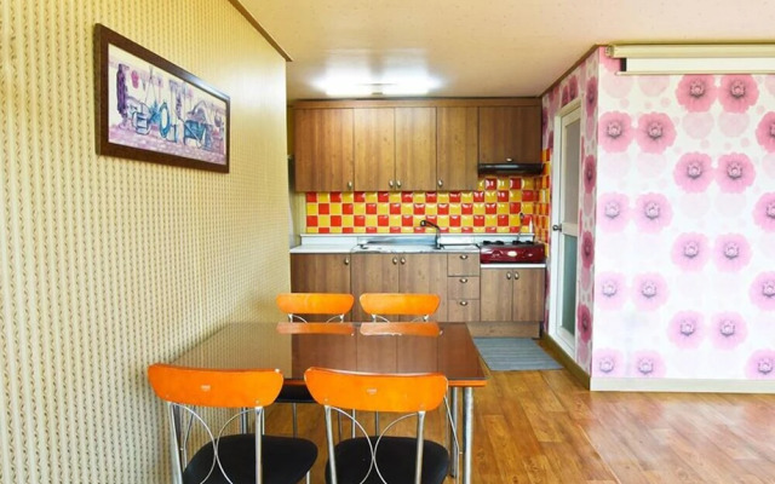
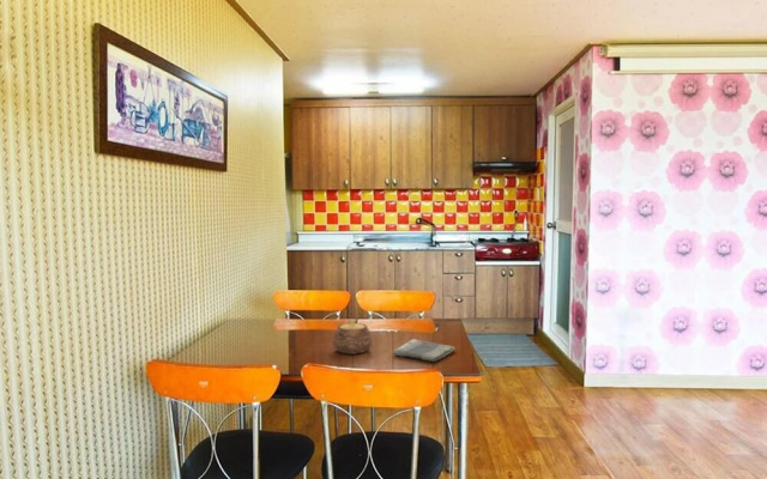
+ teapot [331,319,374,354]
+ dish towel [392,338,457,363]
